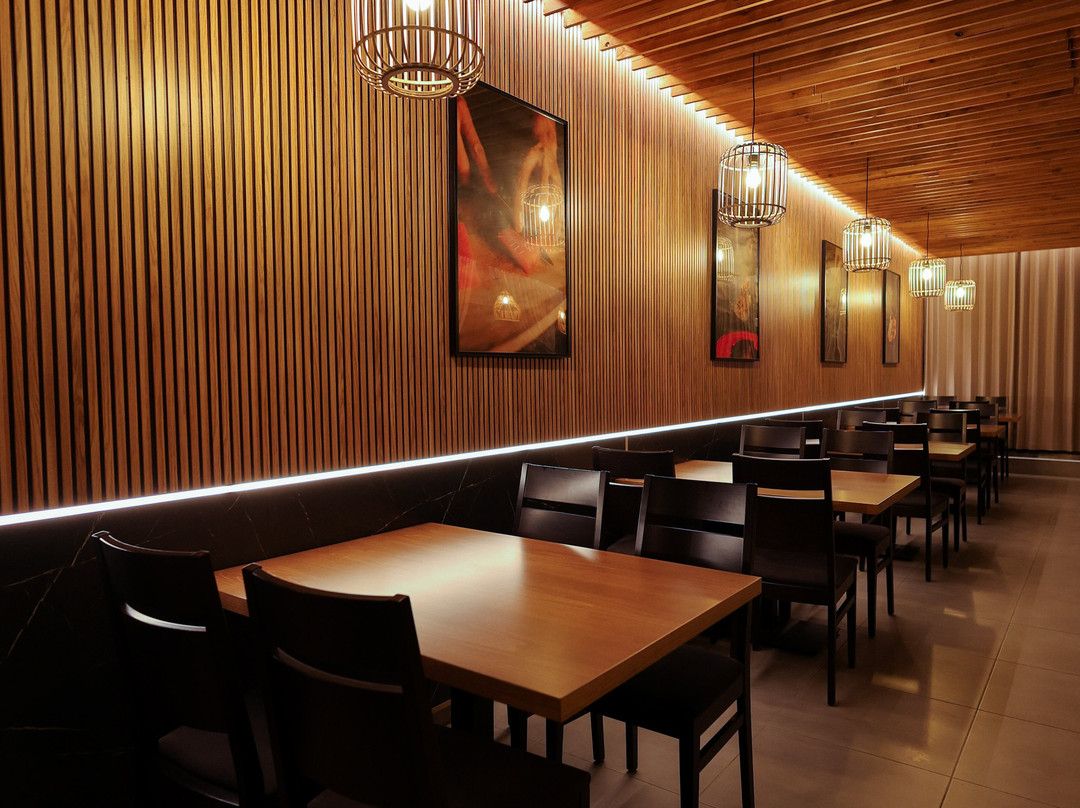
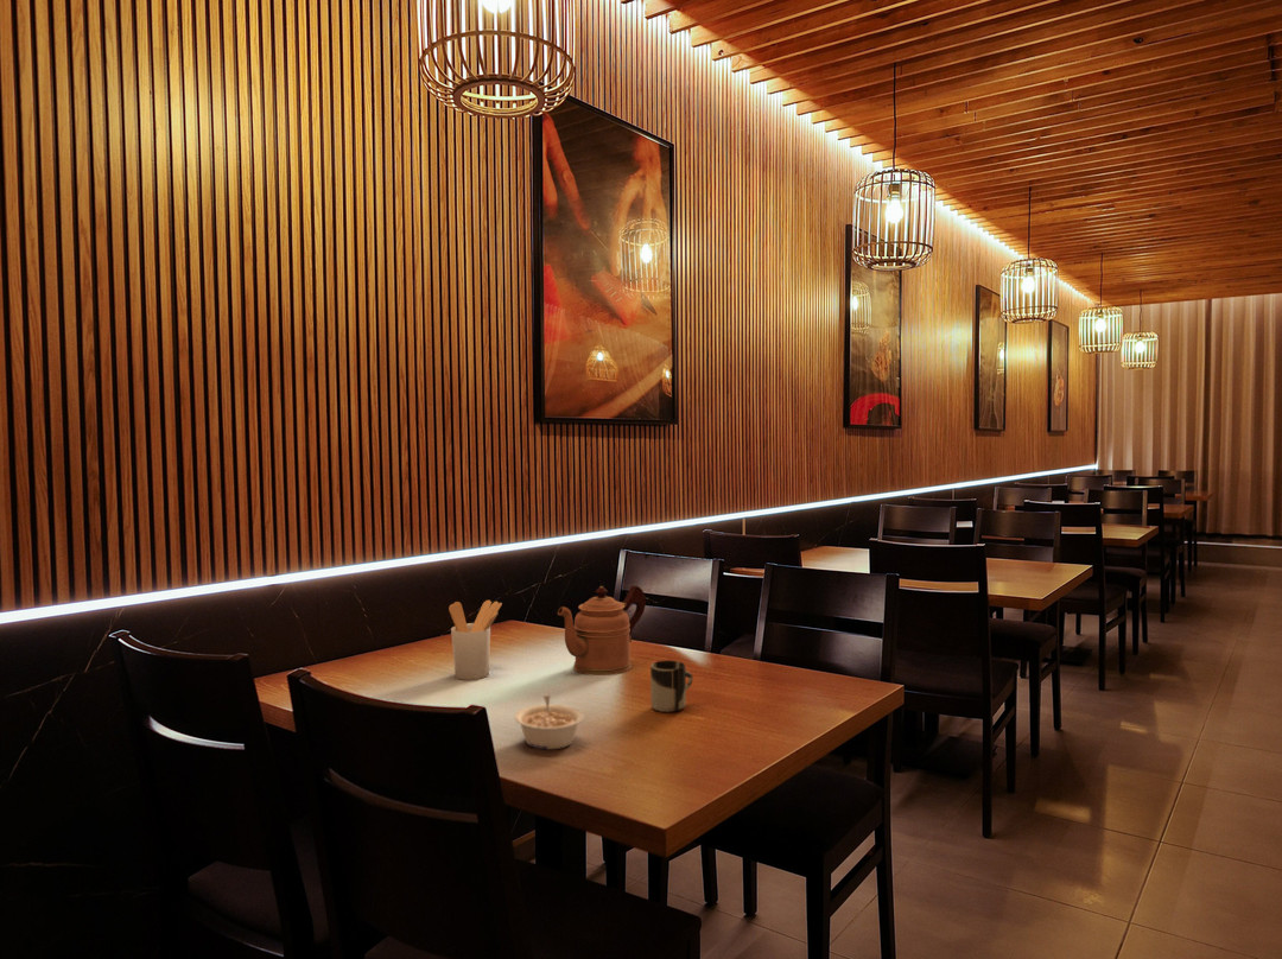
+ legume [514,693,585,750]
+ coffeepot [557,584,647,677]
+ utensil holder [448,599,503,681]
+ cup [649,659,694,713]
